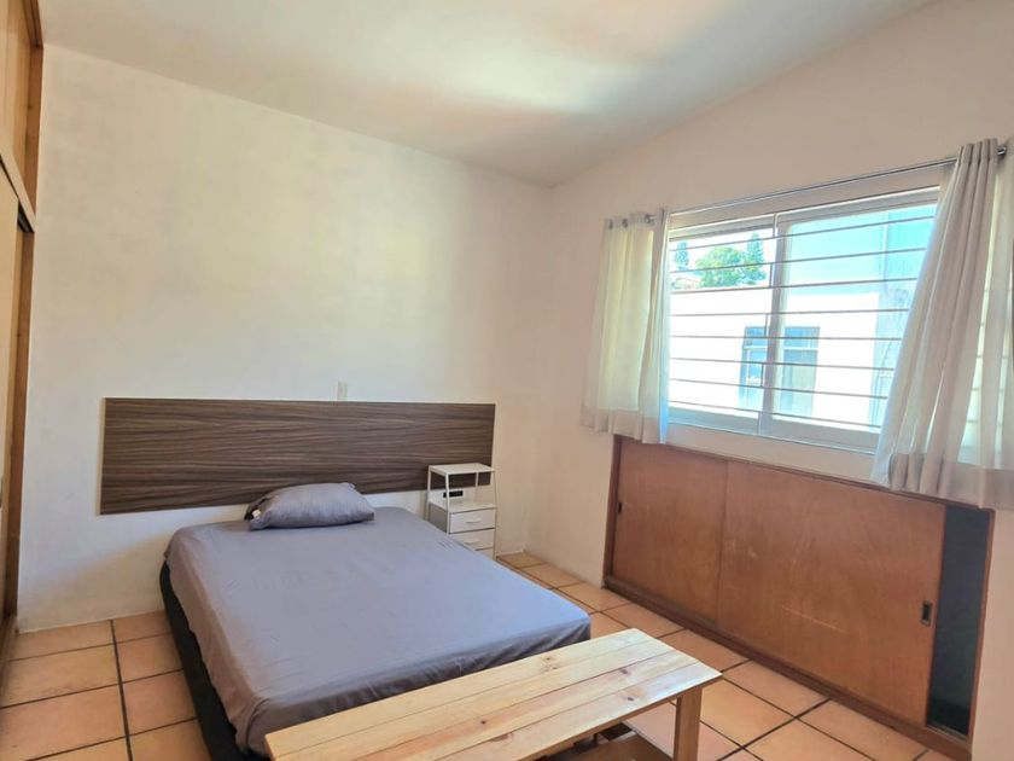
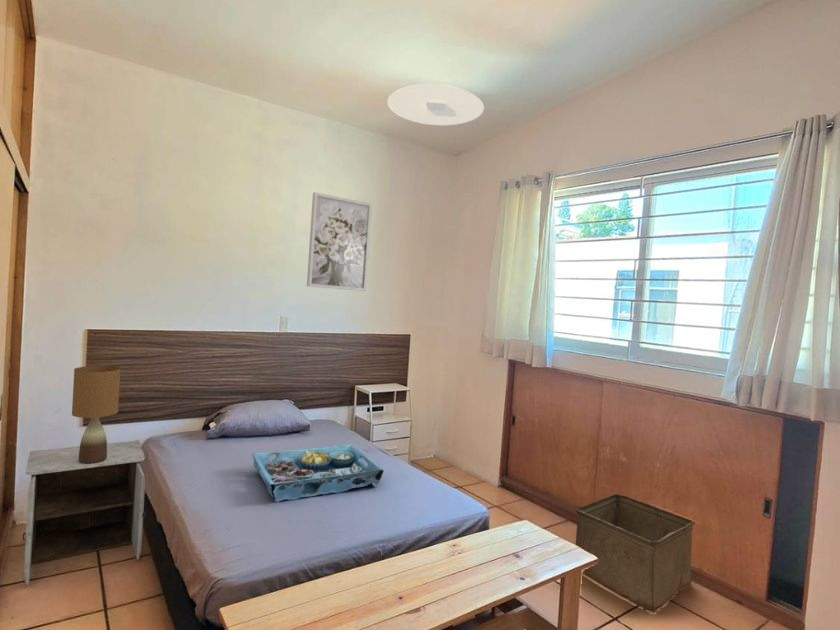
+ table lamp [71,365,121,464]
+ ceiling light [387,83,485,126]
+ storage bin [574,493,696,614]
+ serving tray [251,444,385,503]
+ wall art [306,191,373,292]
+ nightstand [22,439,147,587]
